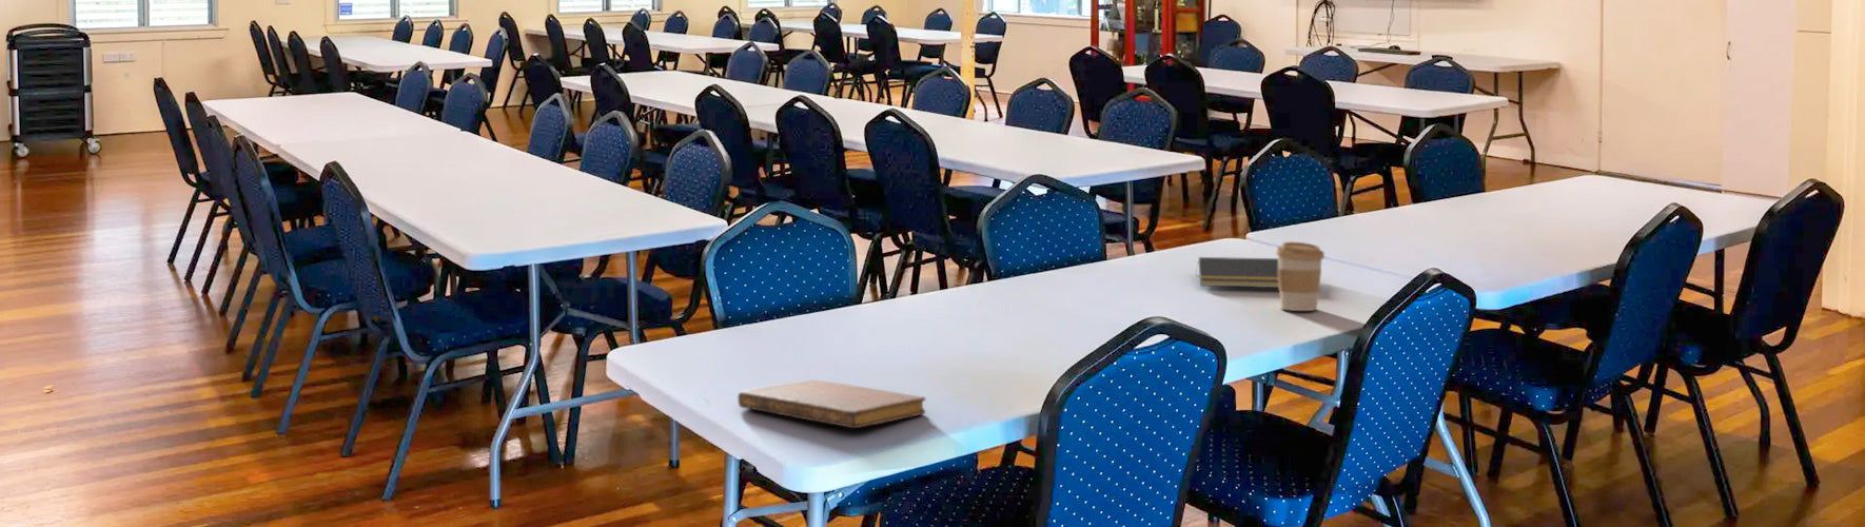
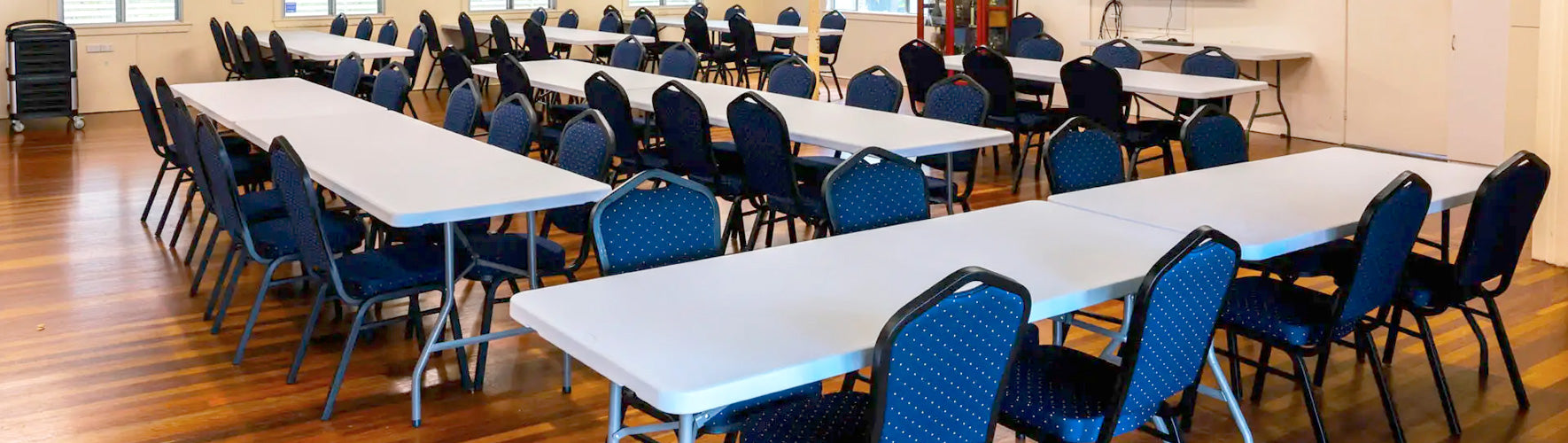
- coffee cup [1275,240,1325,312]
- notepad [1195,256,1279,289]
- notebook [736,378,927,429]
